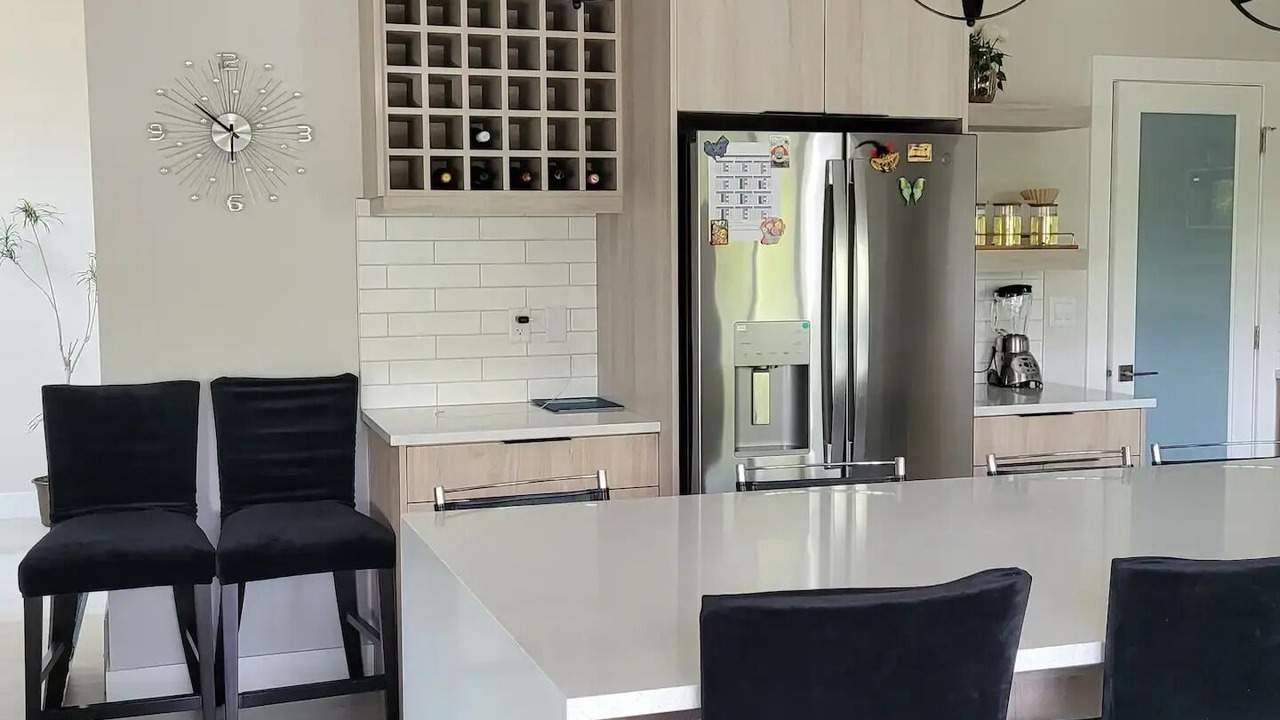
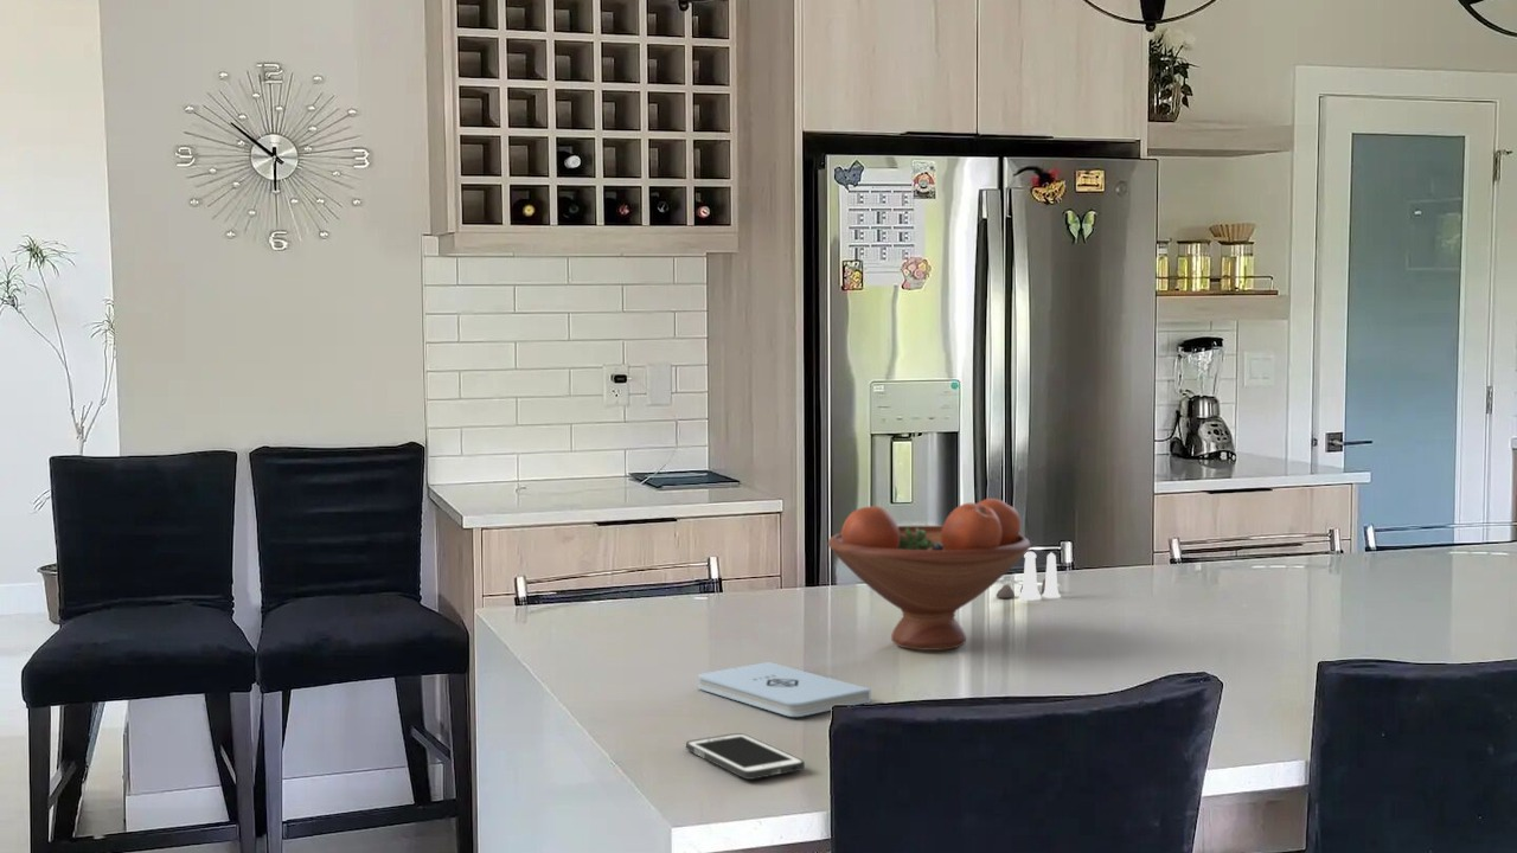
+ cell phone [685,732,806,781]
+ notepad [697,661,872,718]
+ salt and pepper shaker set [996,551,1062,602]
+ fruit bowl [827,498,1032,652]
